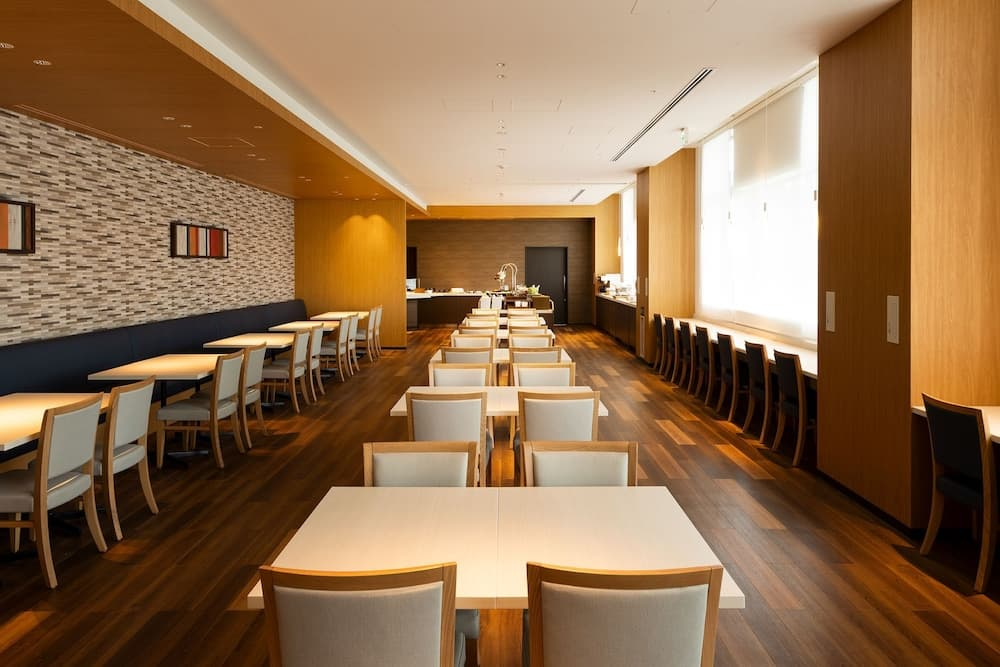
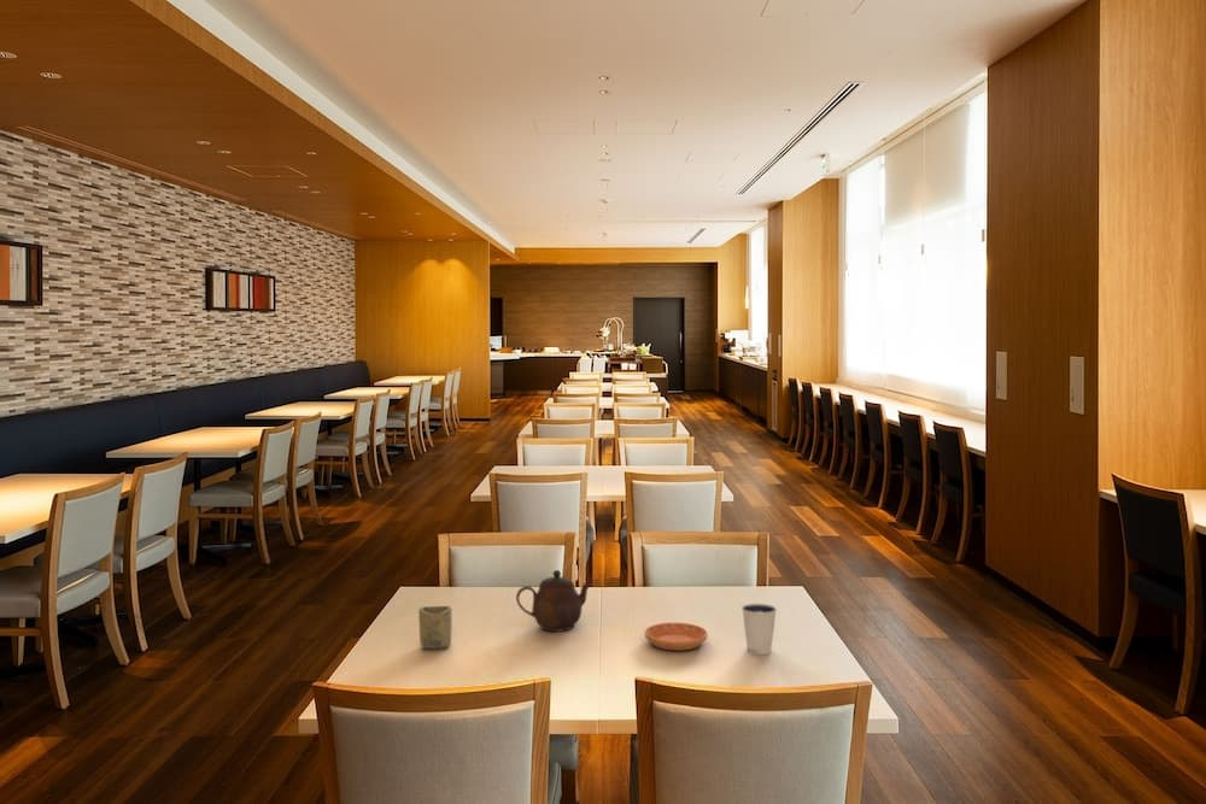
+ cup [417,605,453,650]
+ dixie cup [740,603,778,656]
+ saucer [644,622,709,652]
+ teapot [515,569,592,633]
